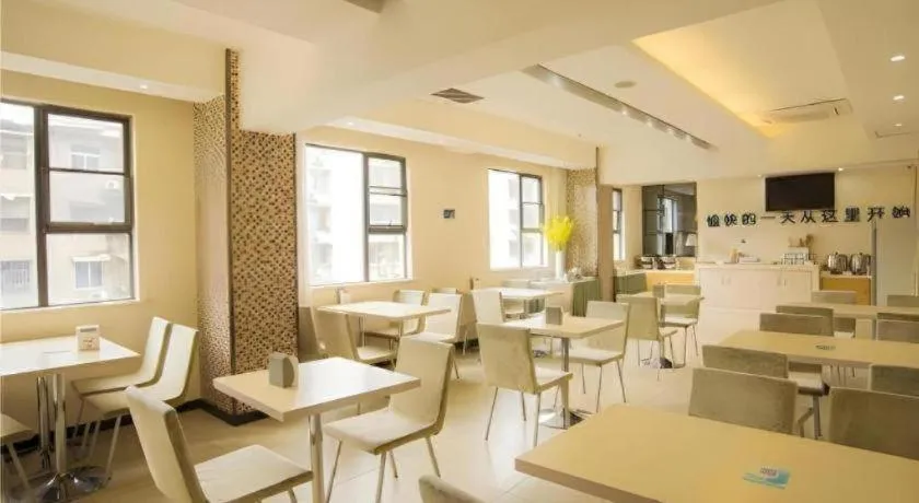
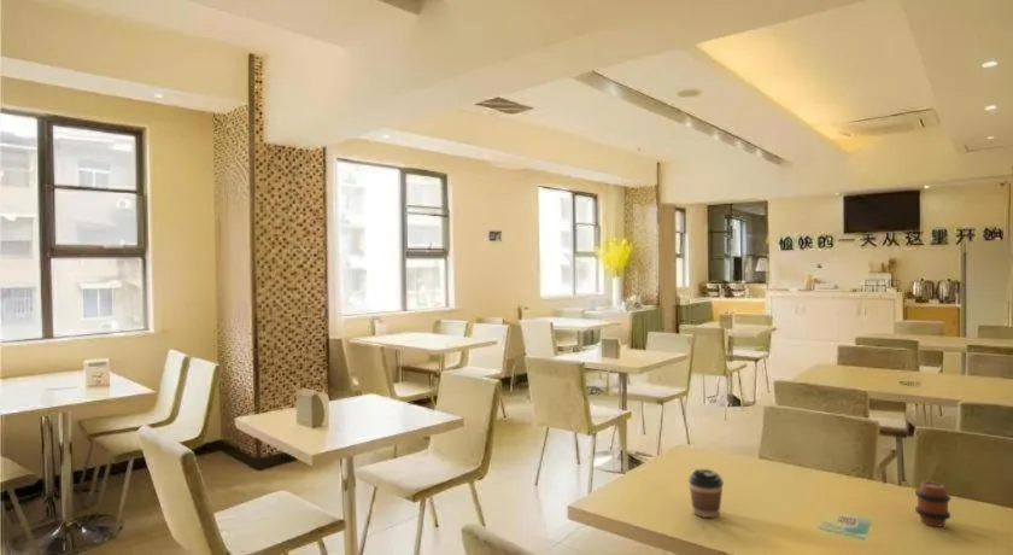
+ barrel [914,480,951,527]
+ coffee cup [687,468,725,519]
